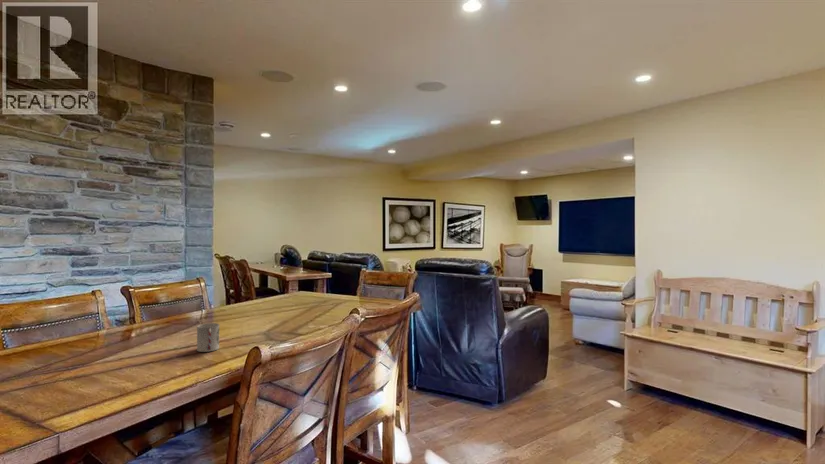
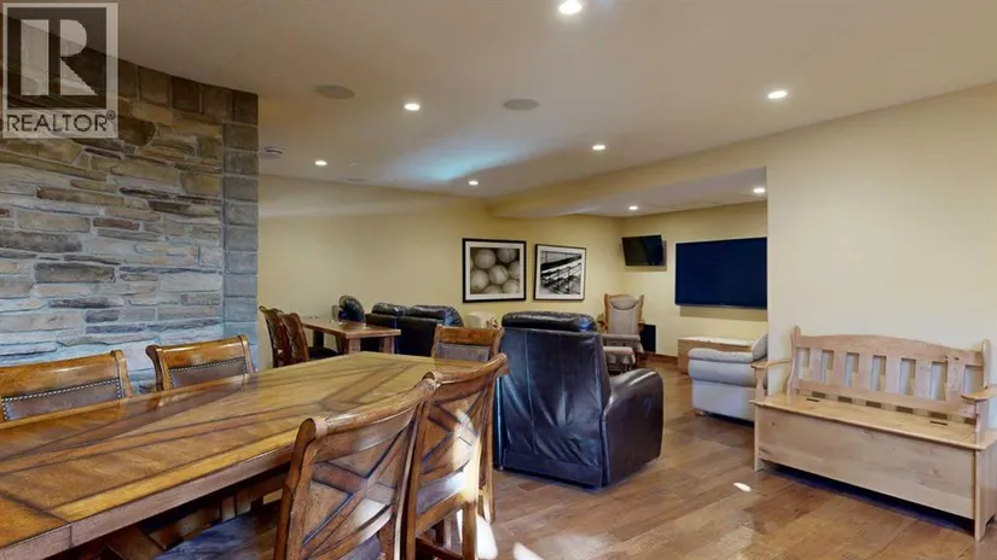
- cup [196,322,220,353]
